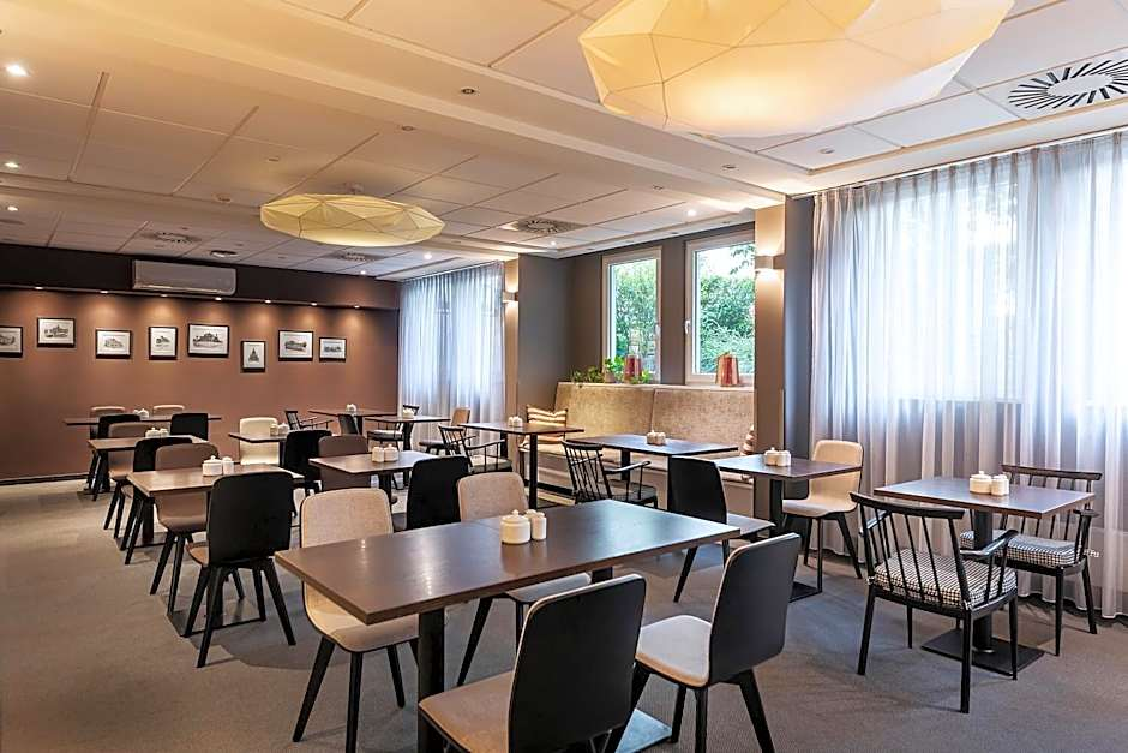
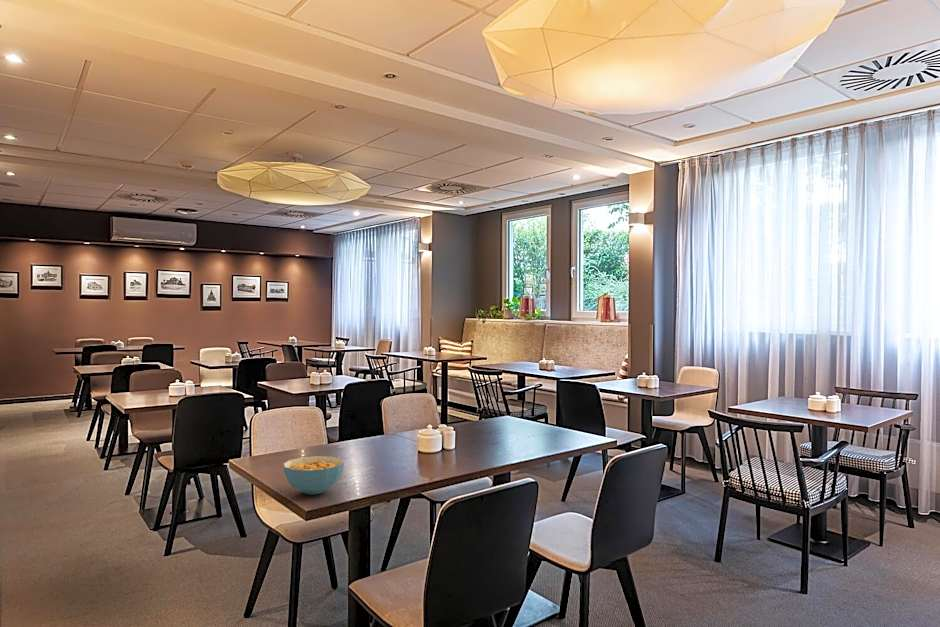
+ cereal bowl [282,455,345,495]
